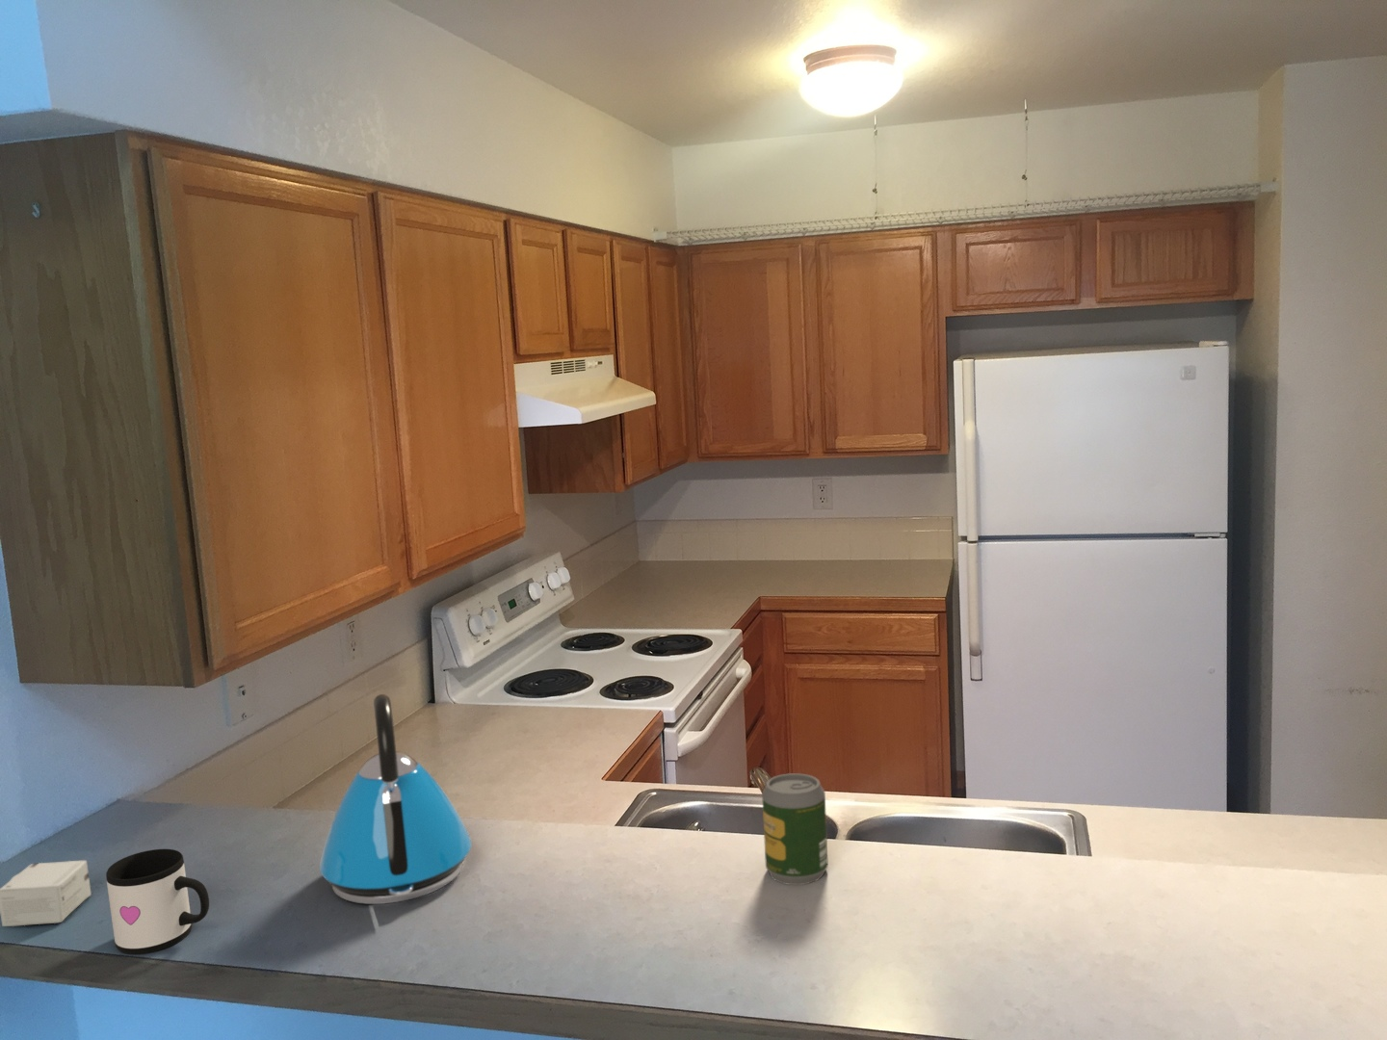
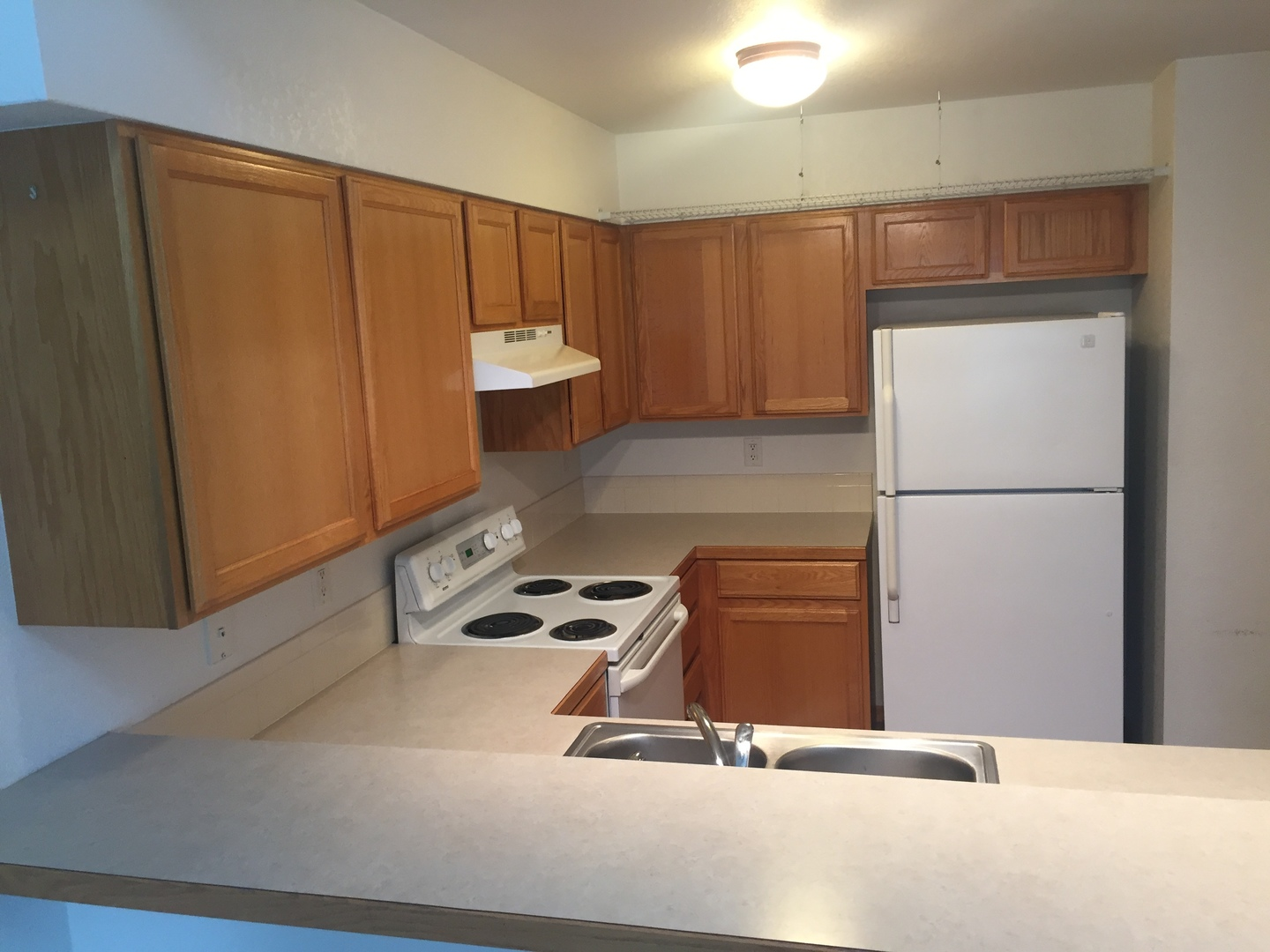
- soda can [761,772,828,886]
- kettle [319,694,473,906]
- mug [105,849,210,955]
- small box [0,860,93,927]
